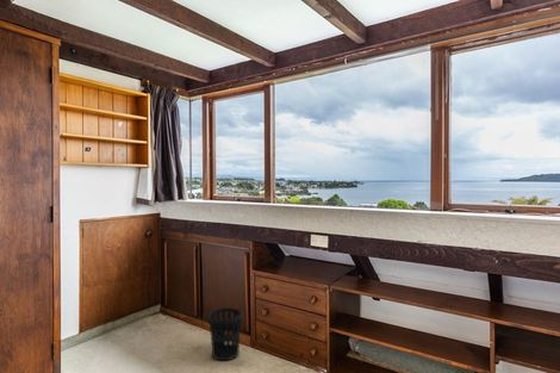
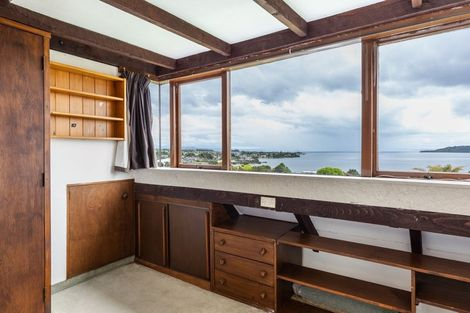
- wastebasket [207,306,244,362]
